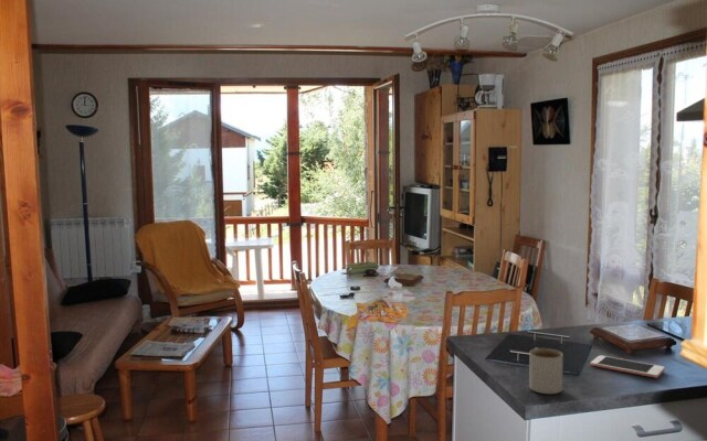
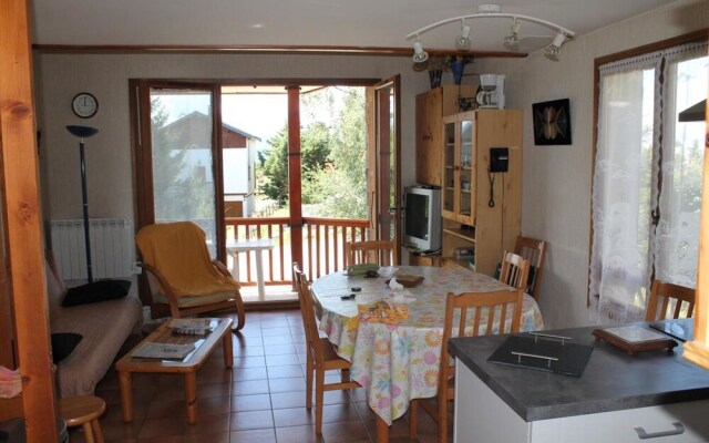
- mug [528,347,563,395]
- cell phone [590,354,666,379]
